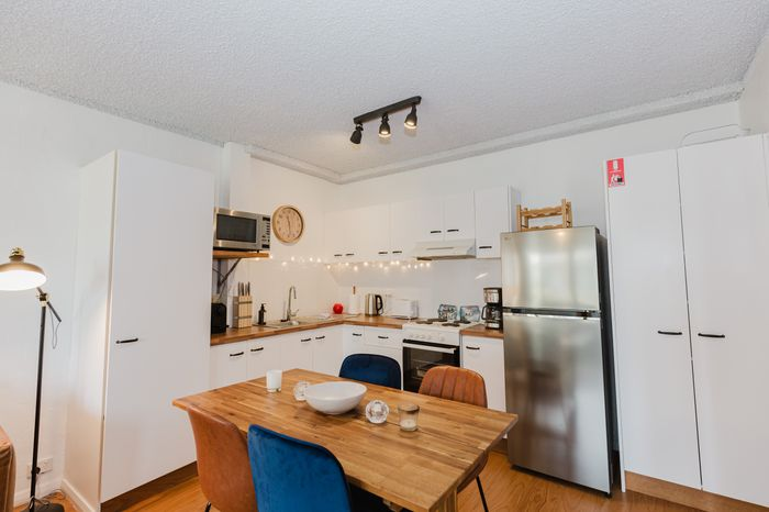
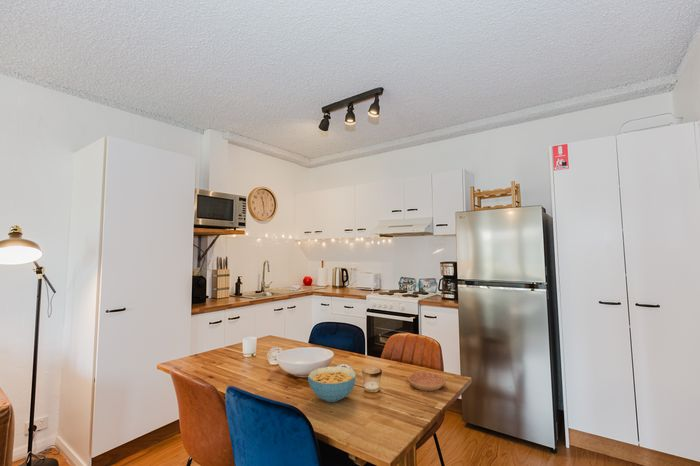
+ saucer [407,371,446,392]
+ cereal bowl [307,366,357,403]
